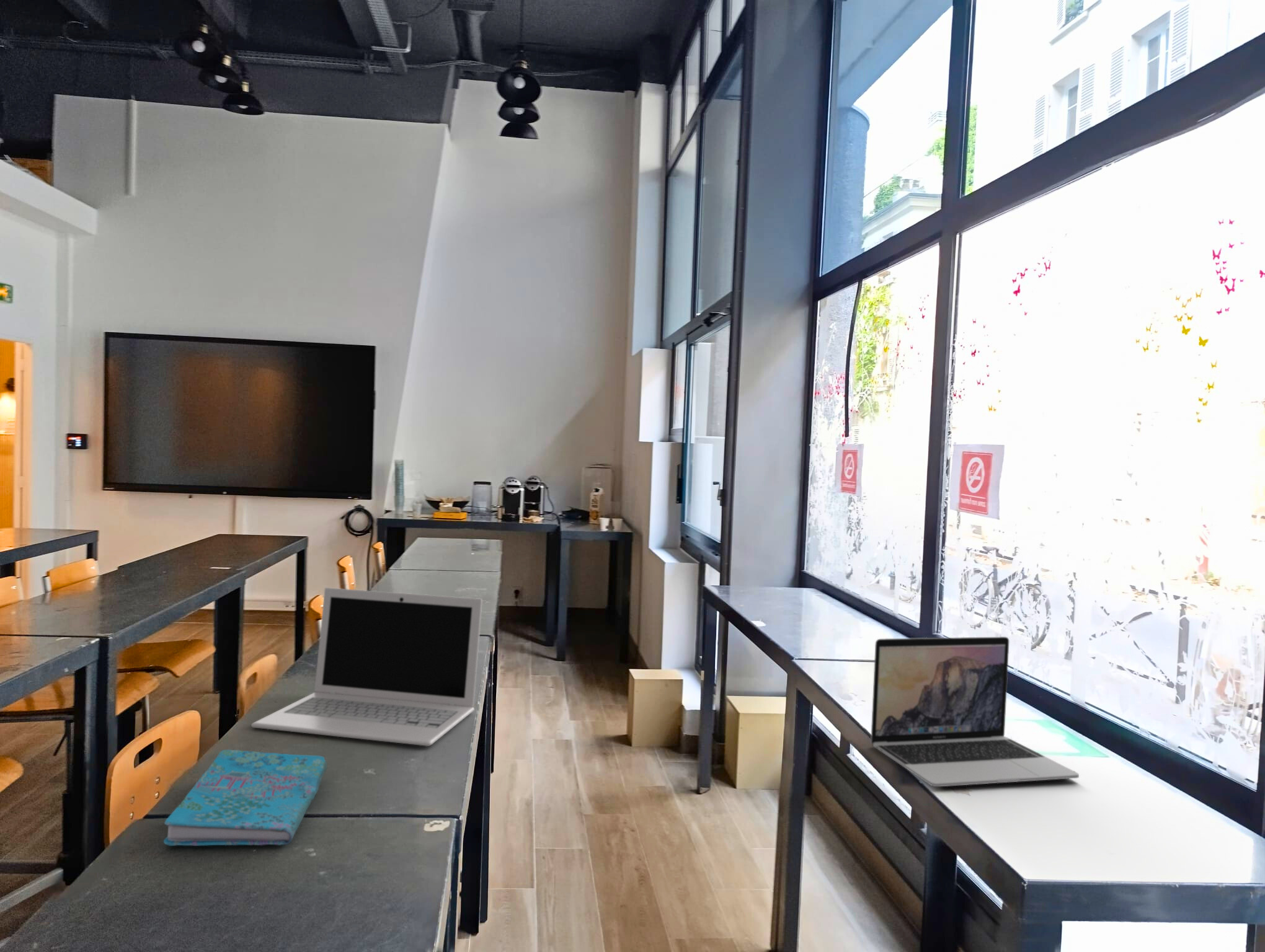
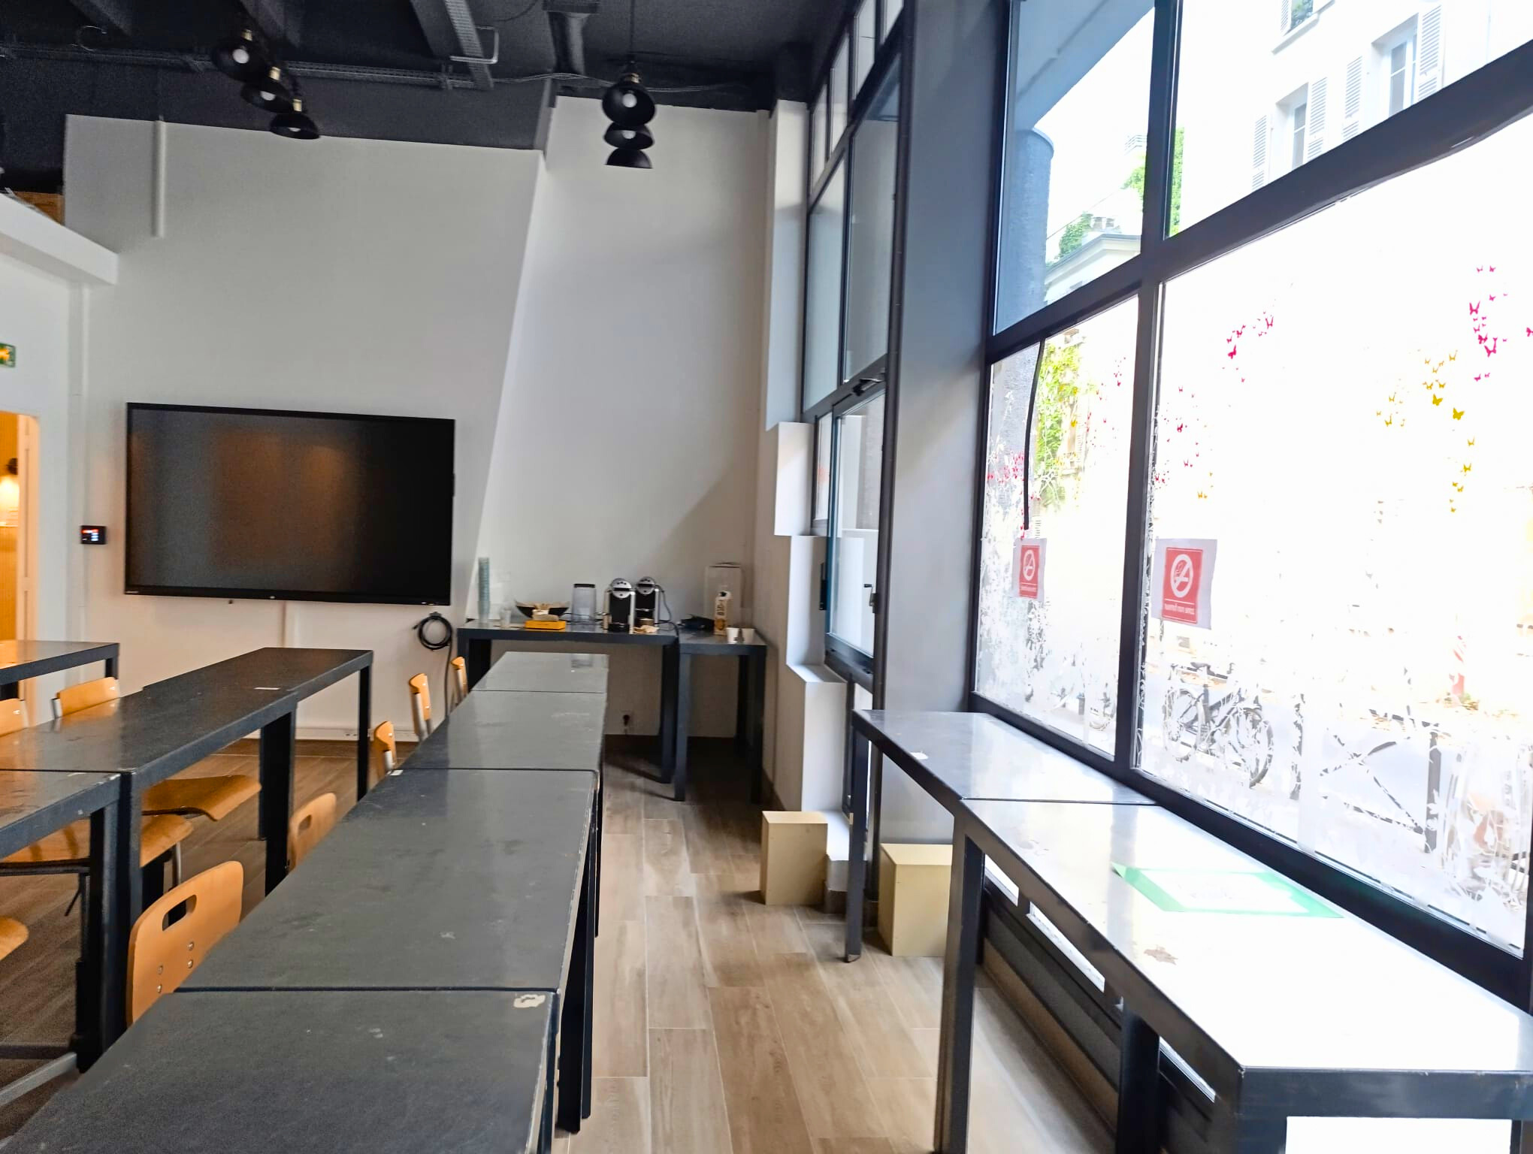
- laptop [251,587,483,747]
- cover [163,749,328,847]
- laptop [870,636,1080,787]
